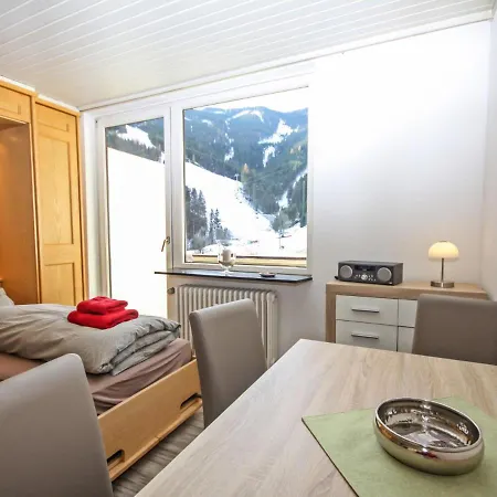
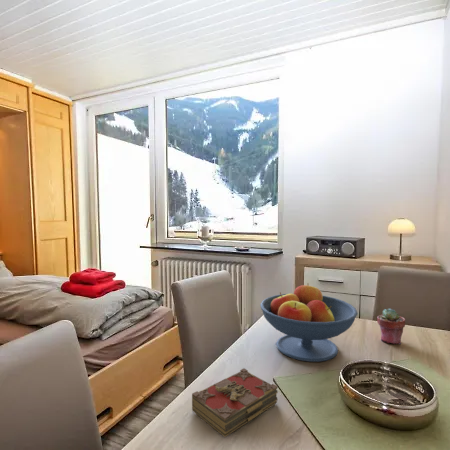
+ book [191,368,279,438]
+ fruit bowl [259,282,359,363]
+ potted succulent [376,308,406,345]
